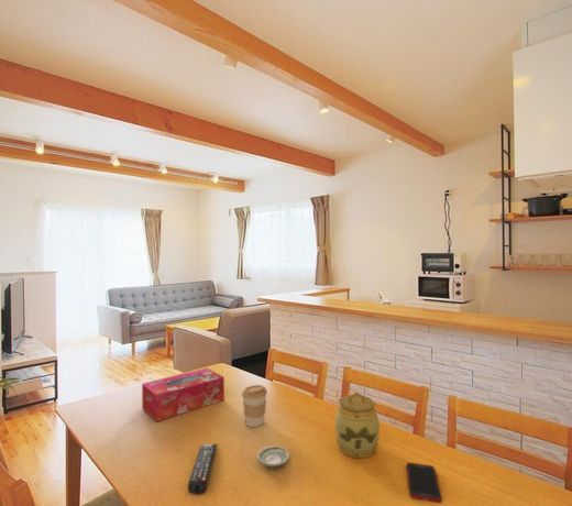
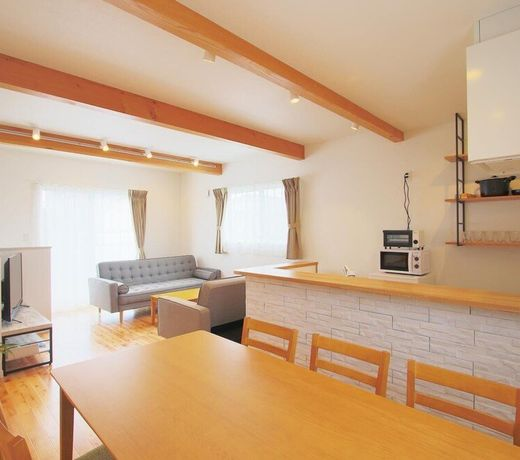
- remote control [187,443,218,495]
- coffee cup [241,384,268,428]
- tissue box [141,367,226,422]
- jar [333,391,381,459]
- saucer [256,444,290,469]
- cell phone [406,462,443,504]
